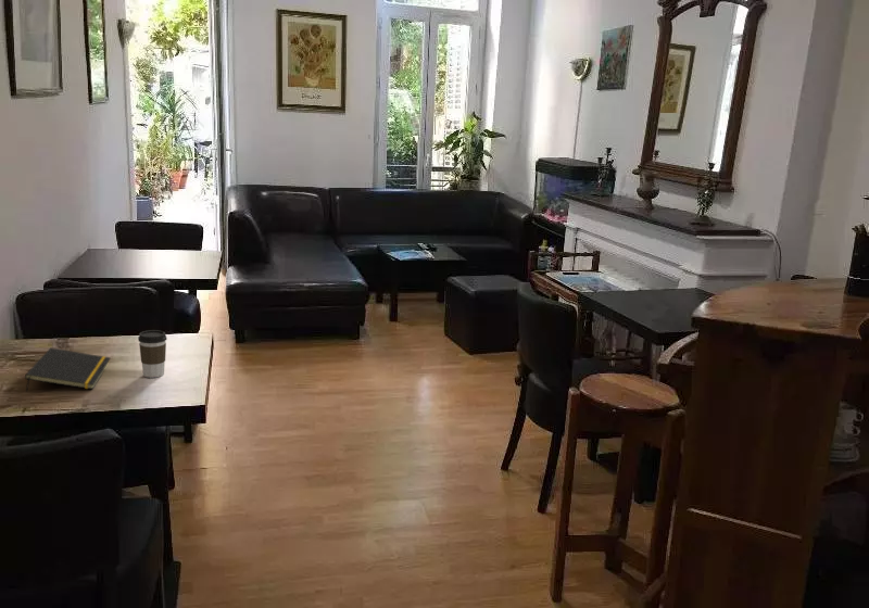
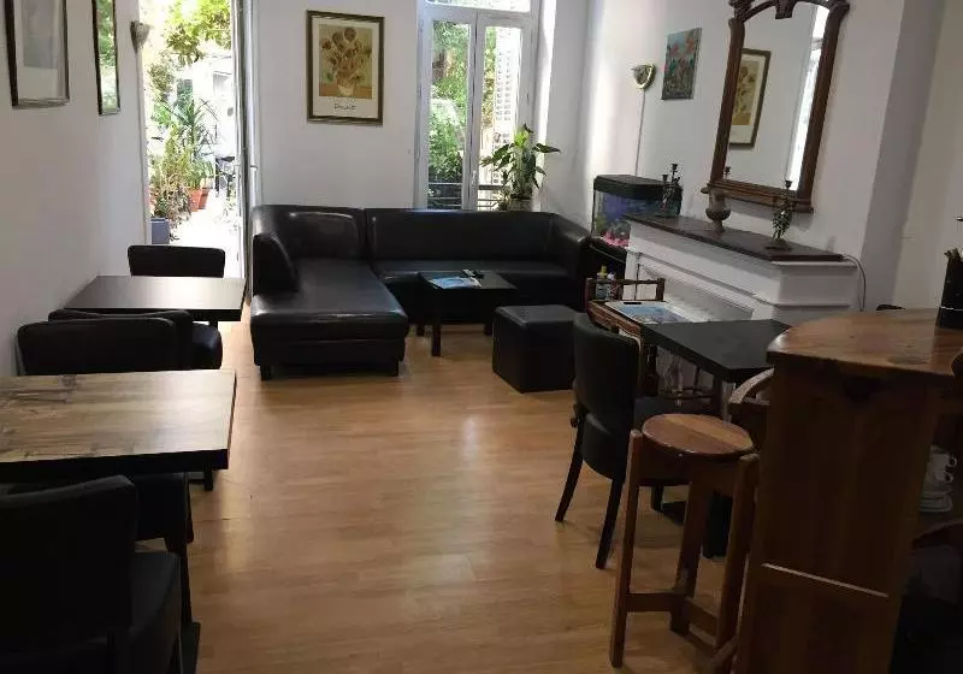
- notepad [24,346,112,393]
- coffee cup [137,329,167,379]
